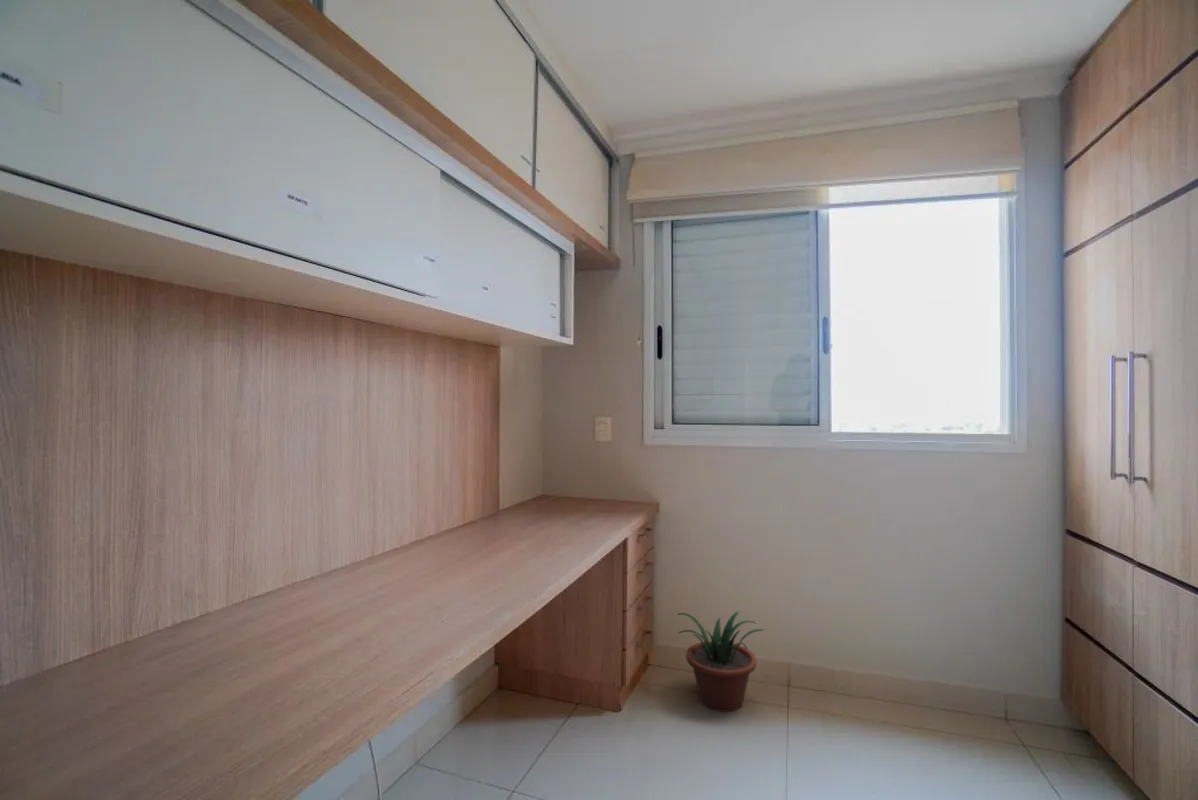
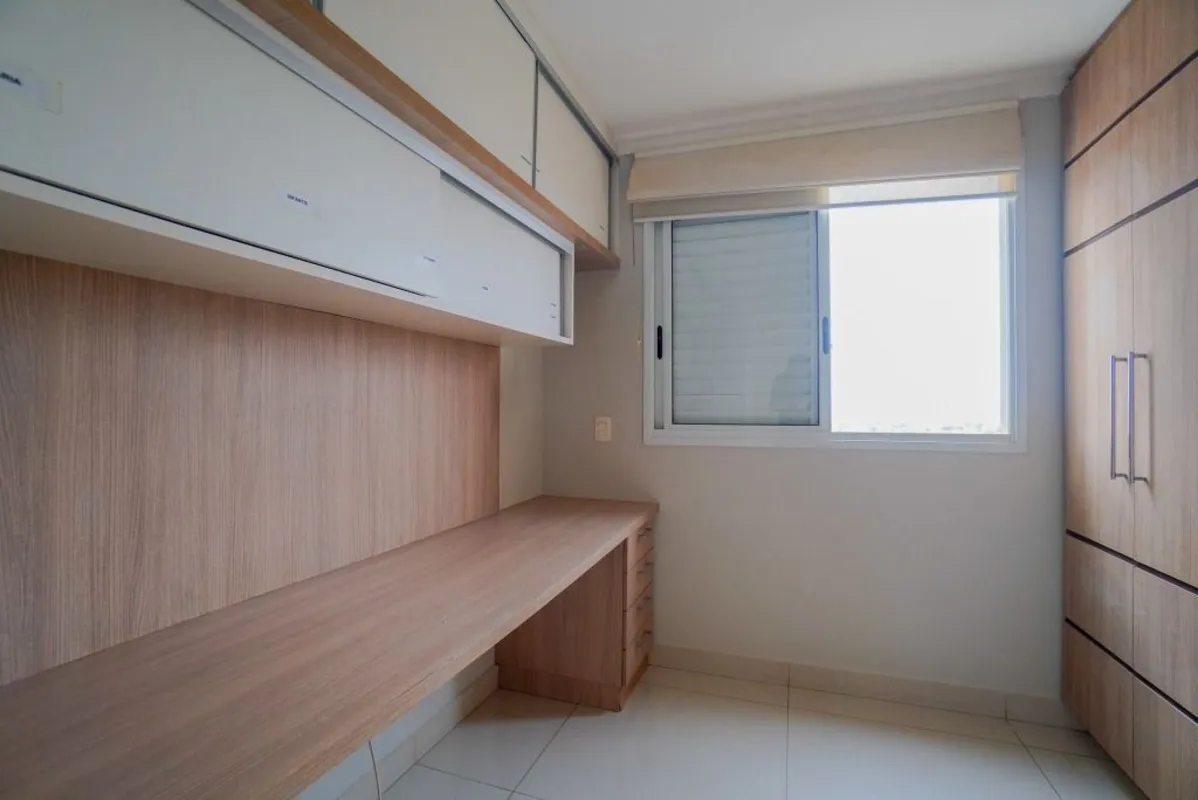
- potted plant [676,611,765,713]
